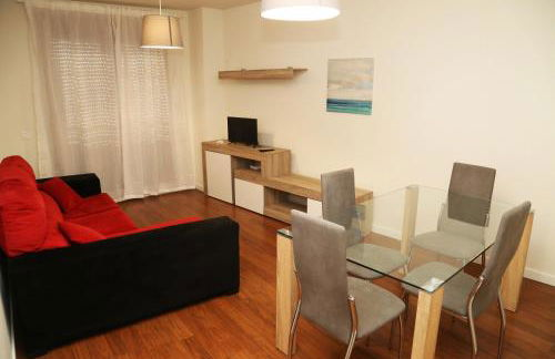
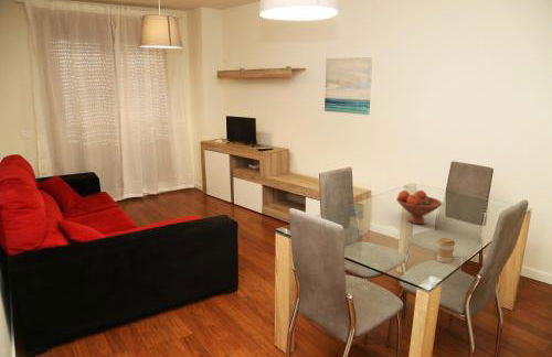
+ fruit bowl [395,190,443,225]
+ coffee cup [436,237,456,264]
